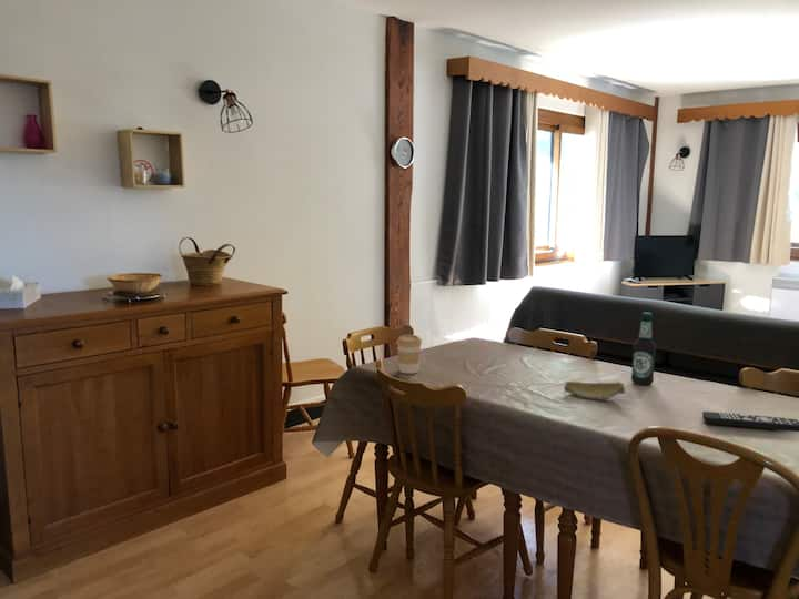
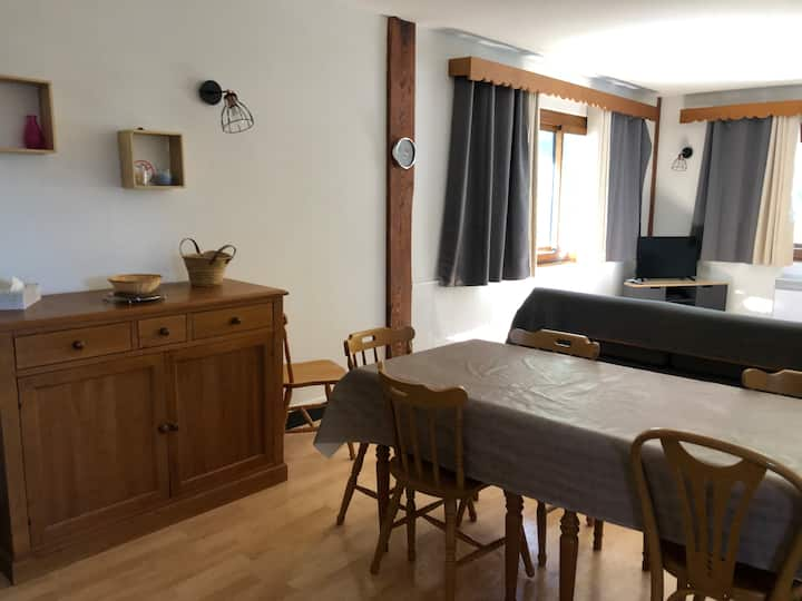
- bottle [630,311,657,386]
- banana [563,379,626,400]
- remote control [701,410,799,433]
- coffee cup [395,334,423,375]
